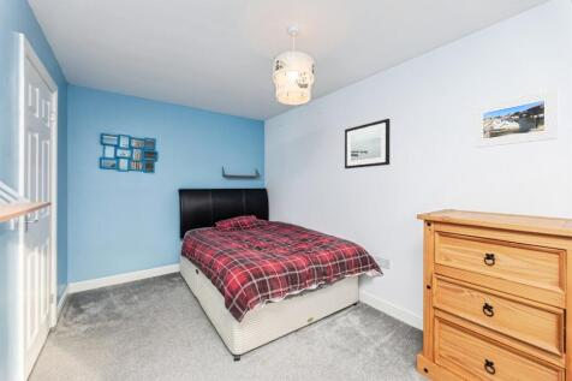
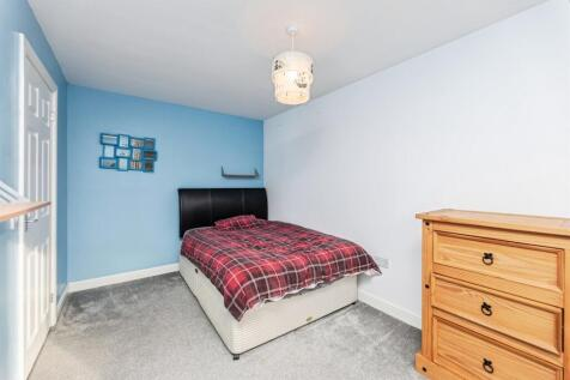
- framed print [472,88,559,149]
- wall art [344,118,391,169]
